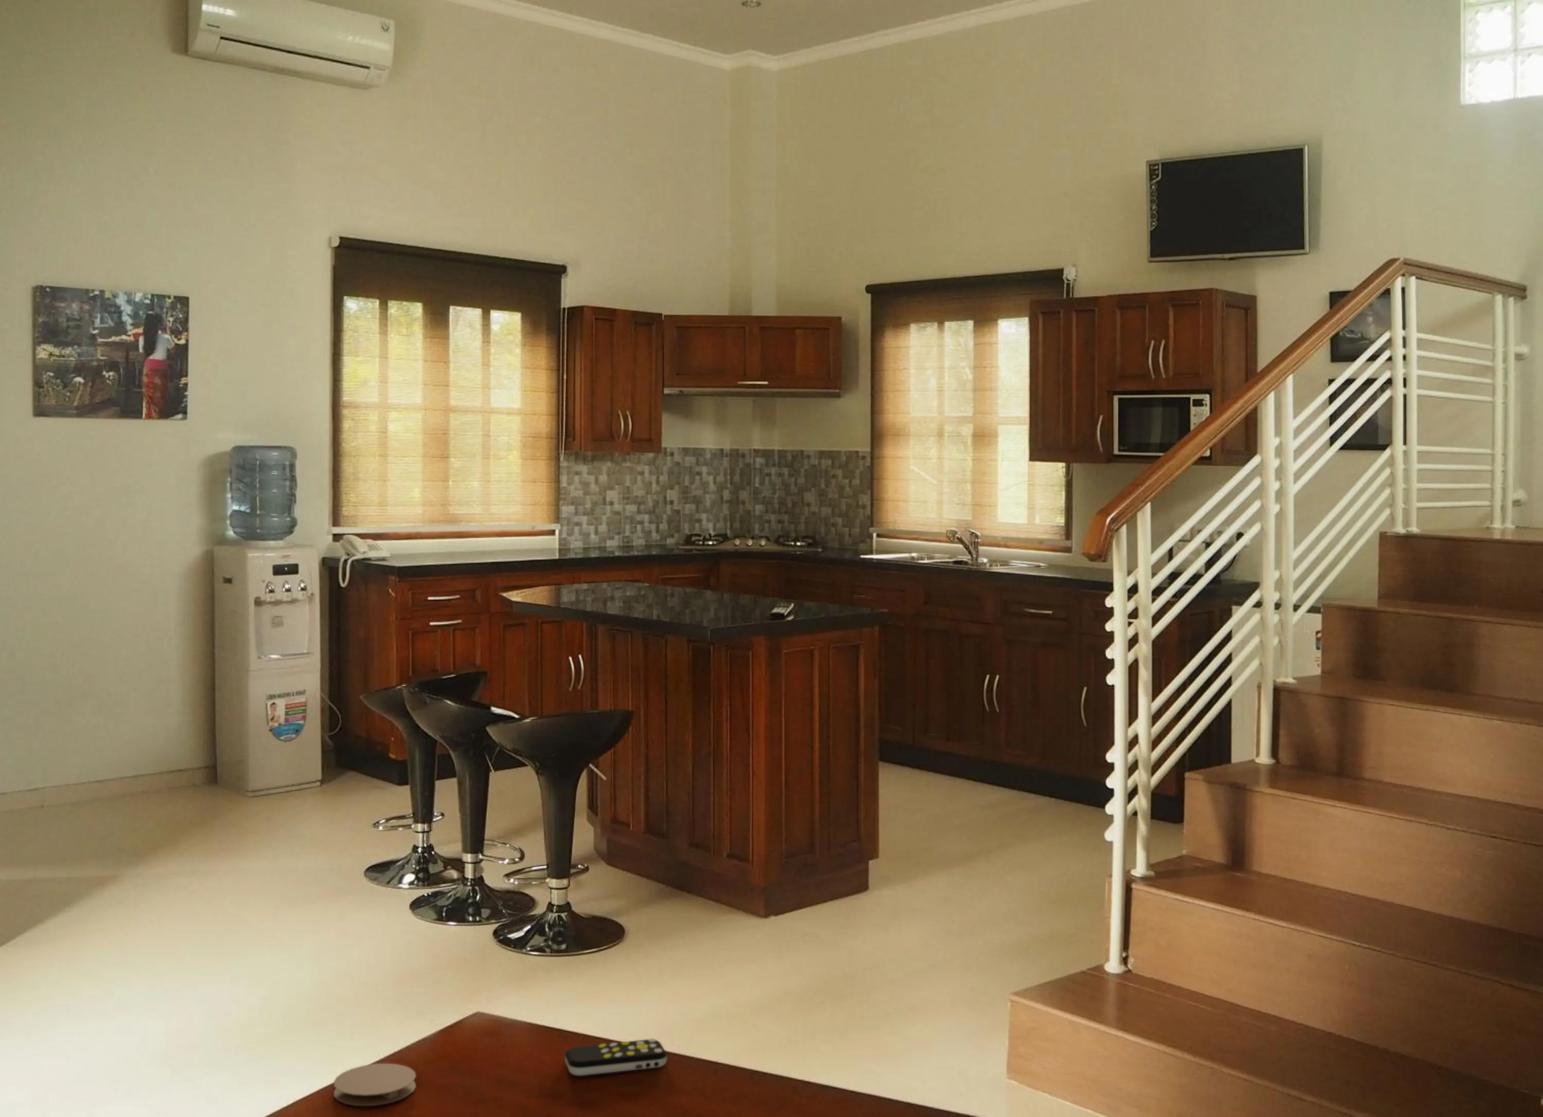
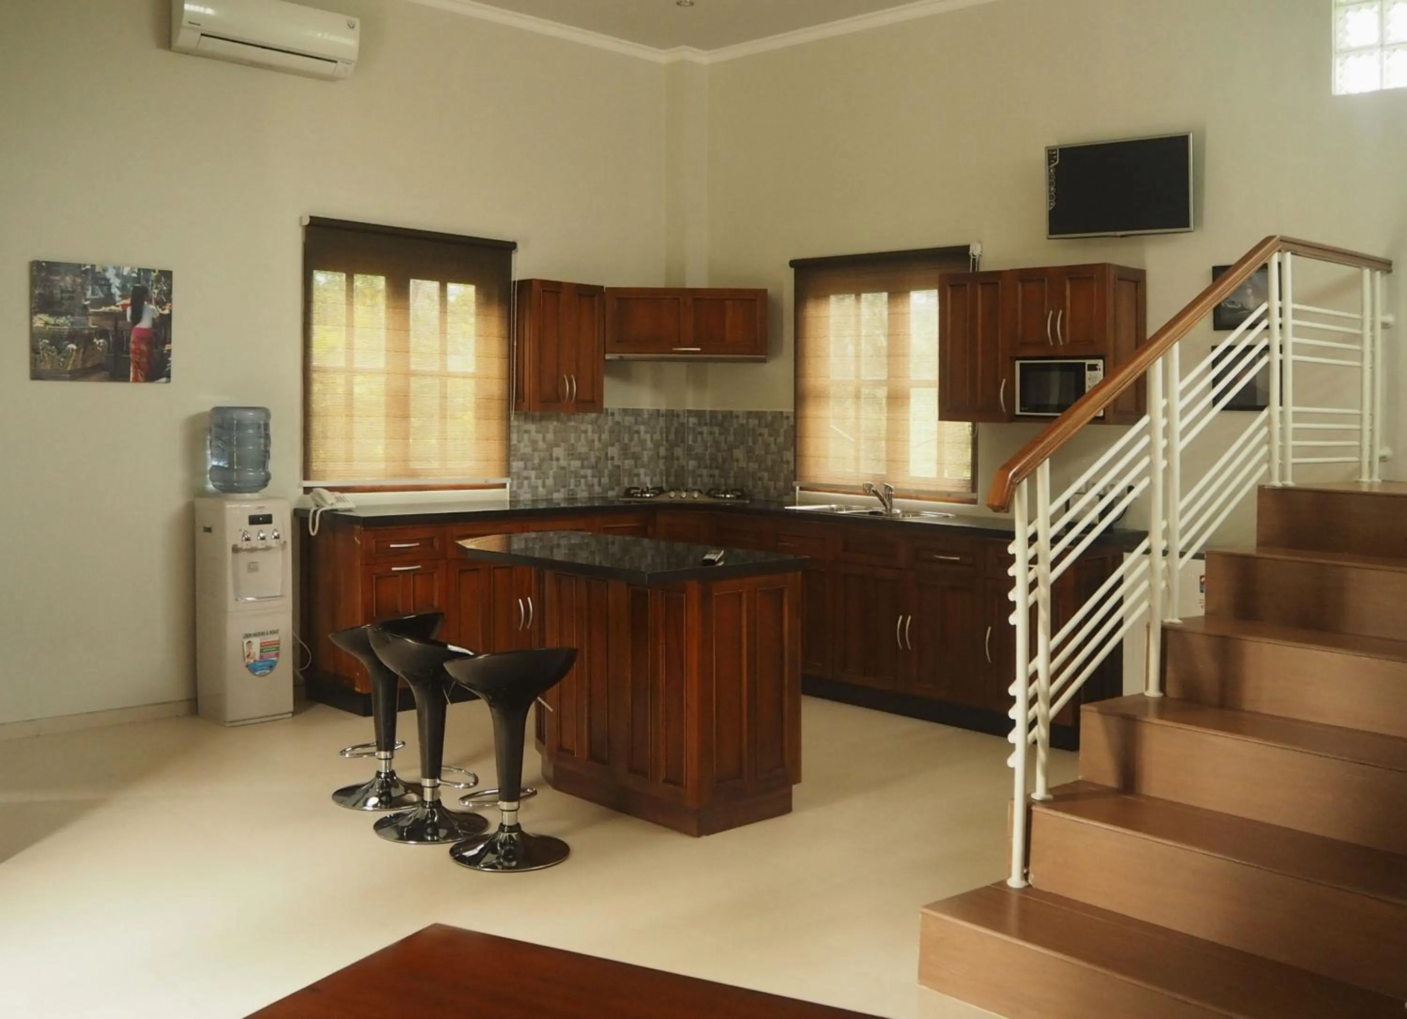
- coaster [333,1063,417,1106]
- remote control [564,1038,667,1076]
